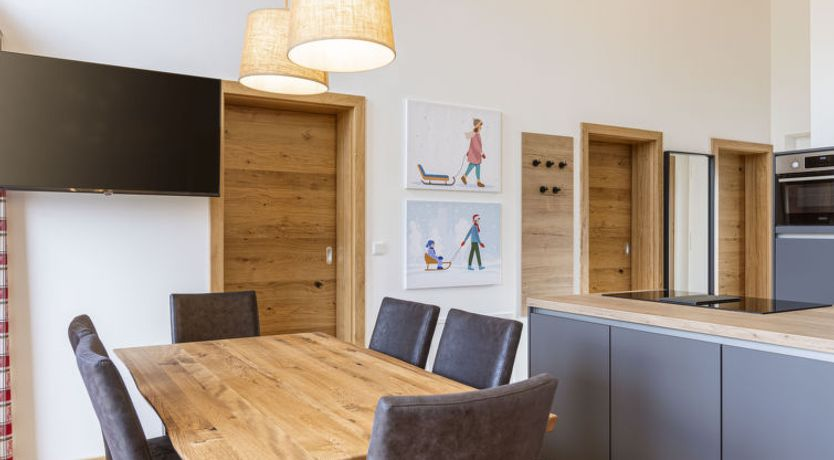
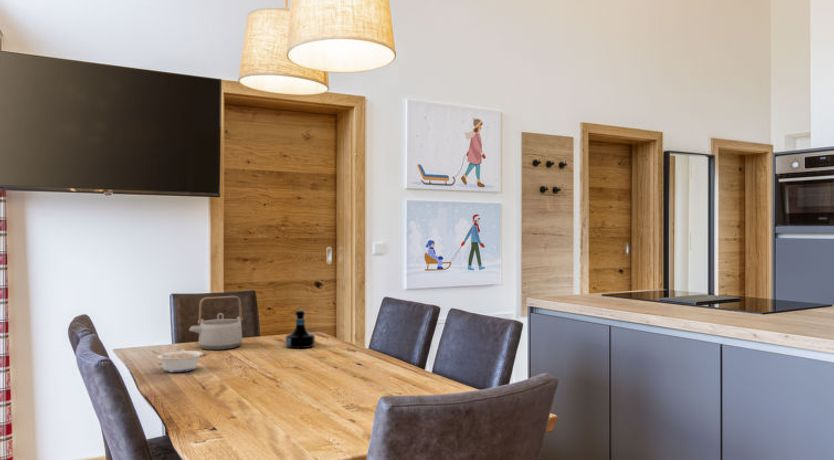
+ legume [150,350,204,373]
+ teapot [188,295,243,351]
+ tequila bottle [285,309,316,349]
